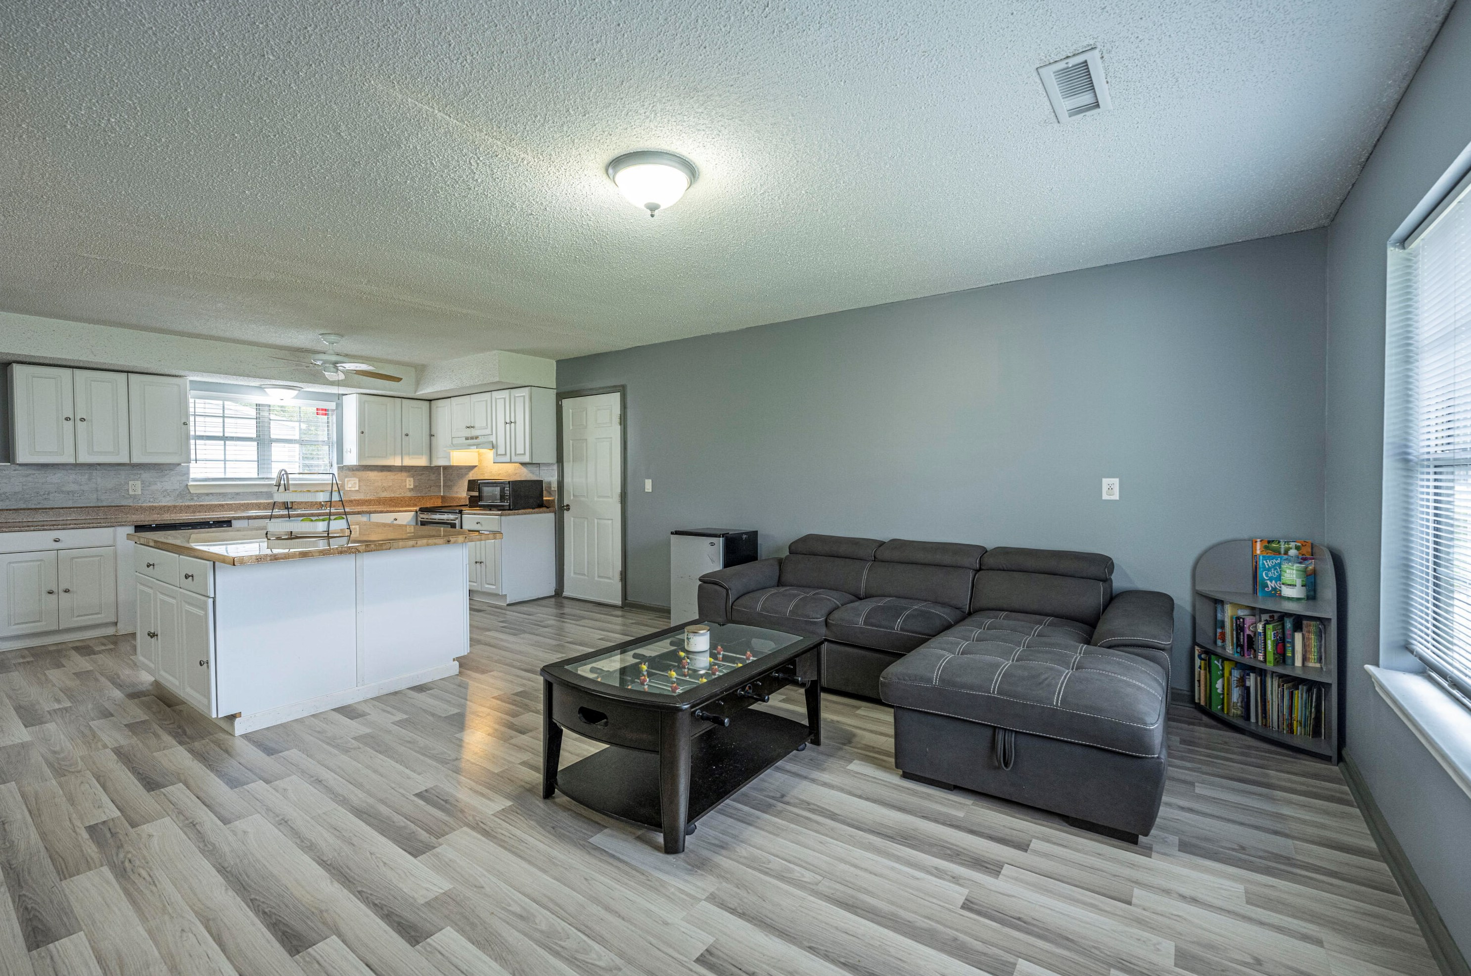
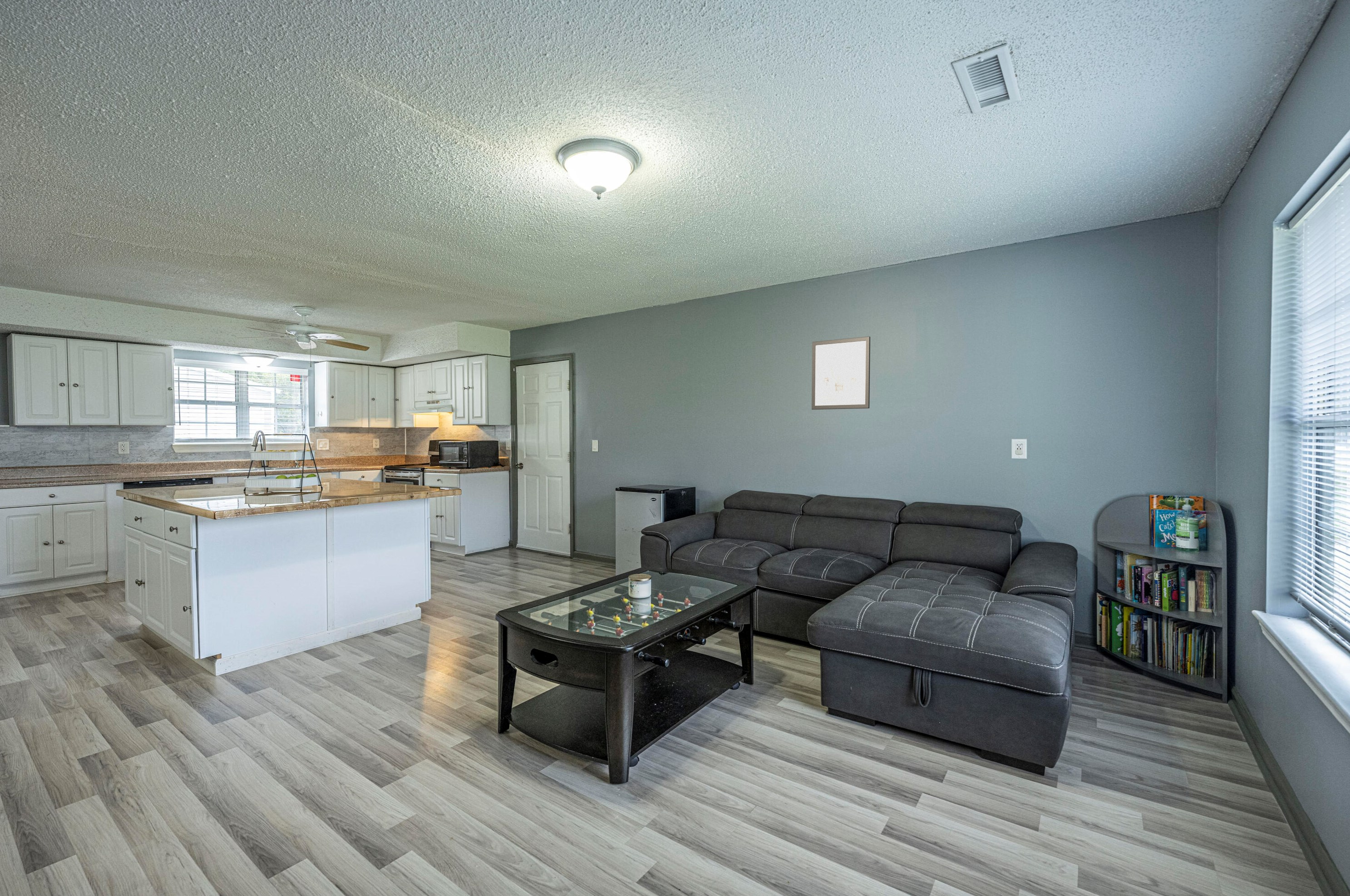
+ wall art [811,336,871,410]
